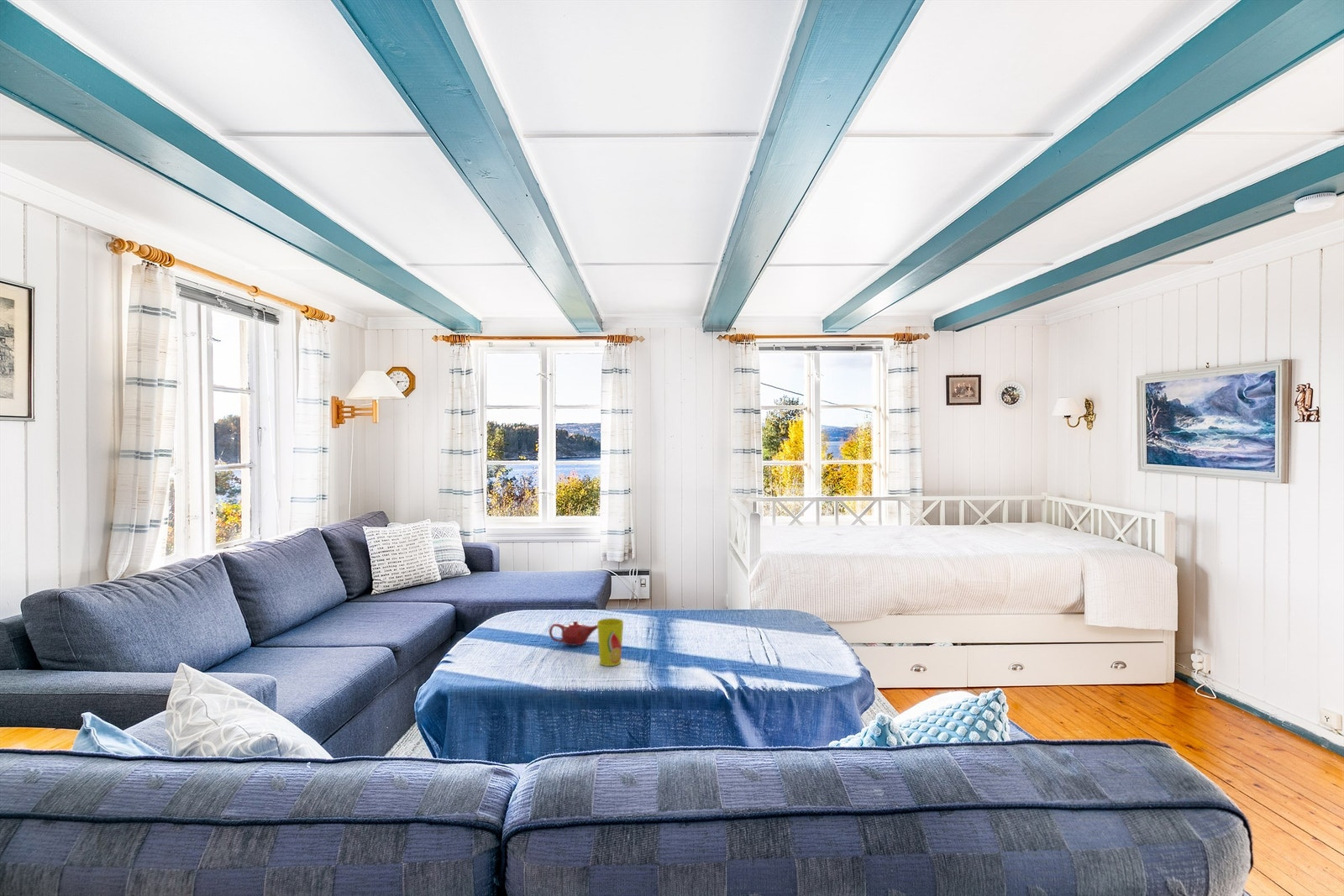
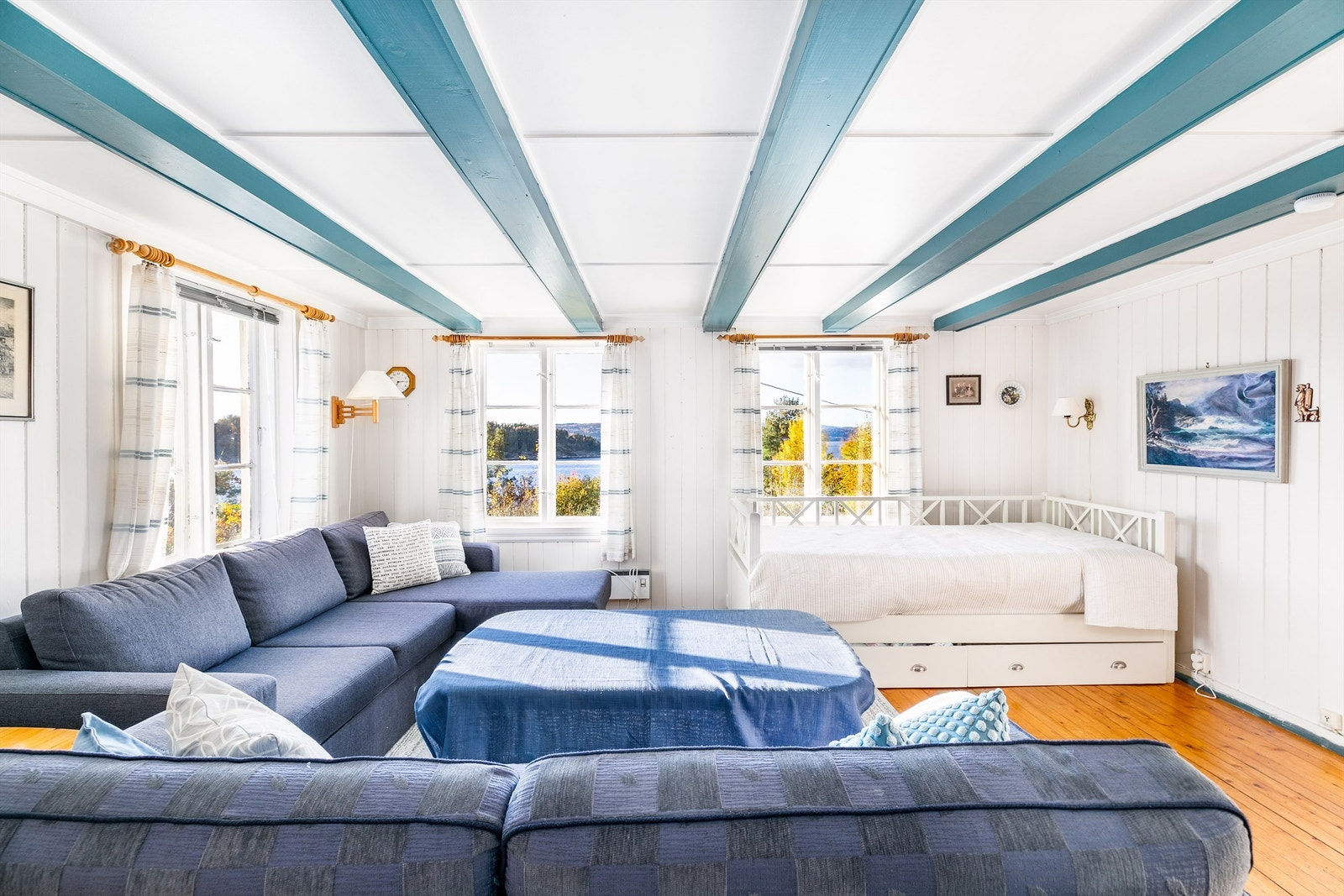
- teapot [549,620,597,646]
- cup [596,617,624,667]
